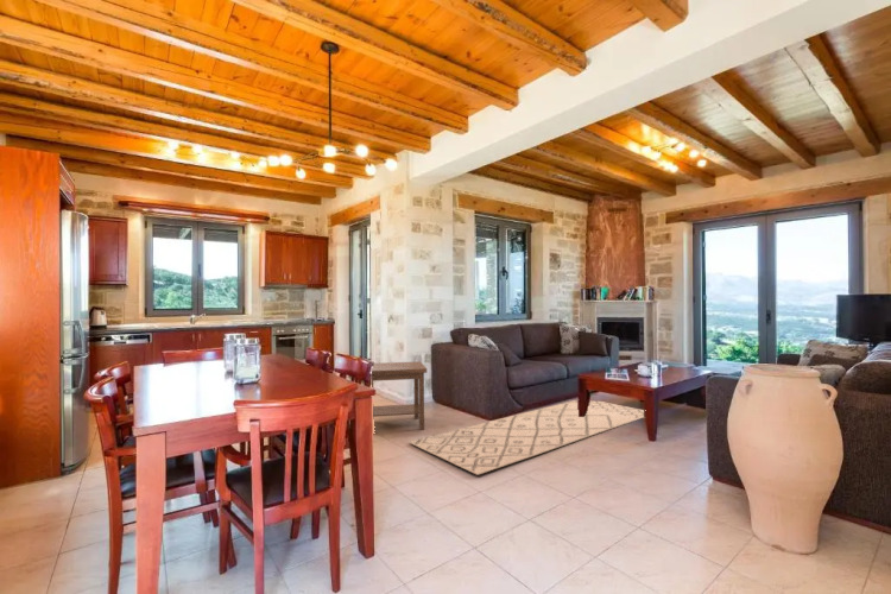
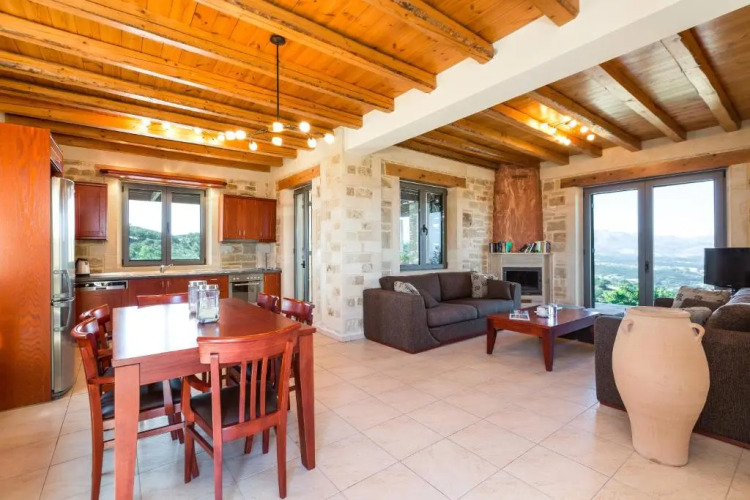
- side table [371,360,428,431]
- rug [407,399,645,476]
